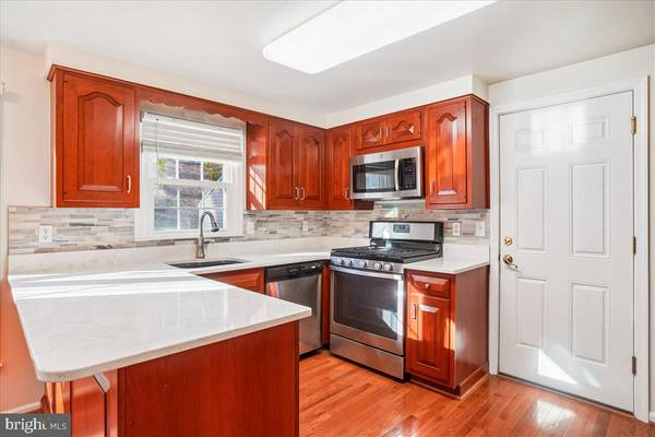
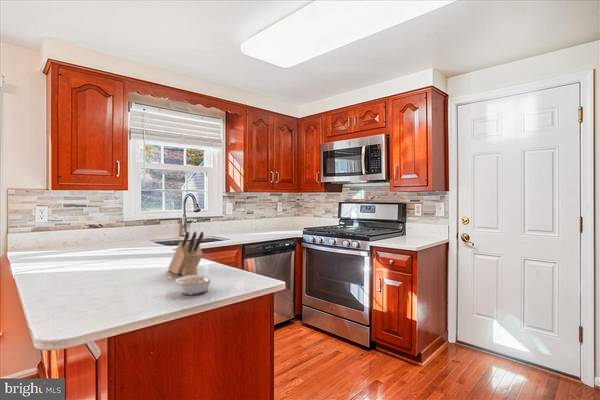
+ knife block [167,230,205,277]
+ legume [167,274,215,296]
